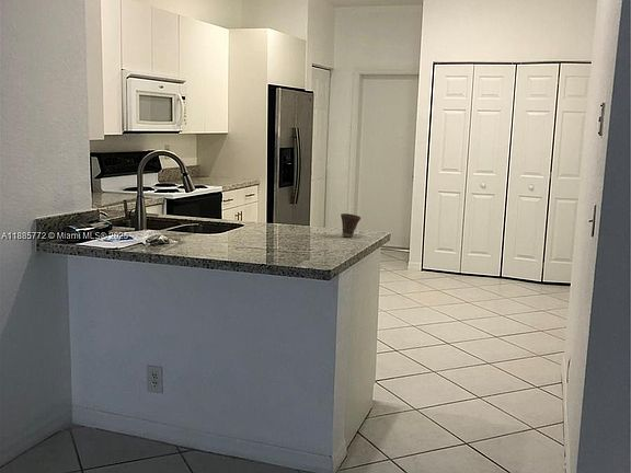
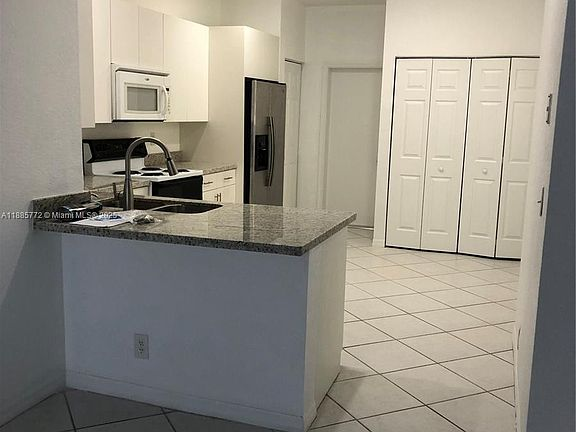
- cup [340,212,362,239]
